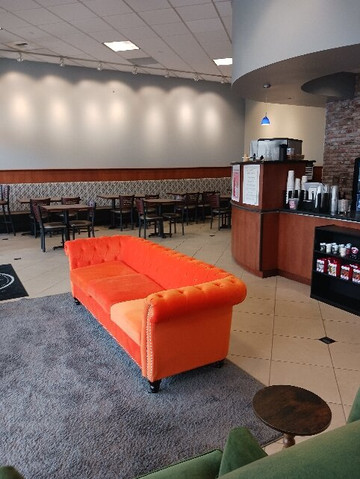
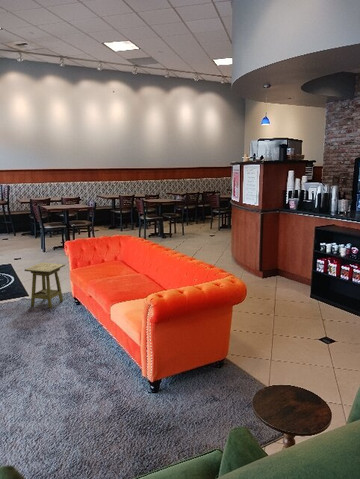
+ side table [23,261,66,310]
